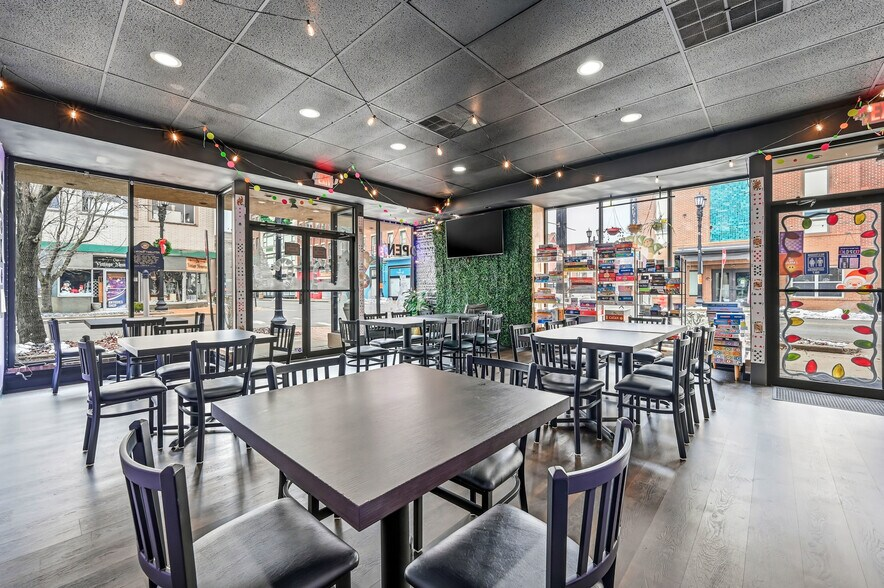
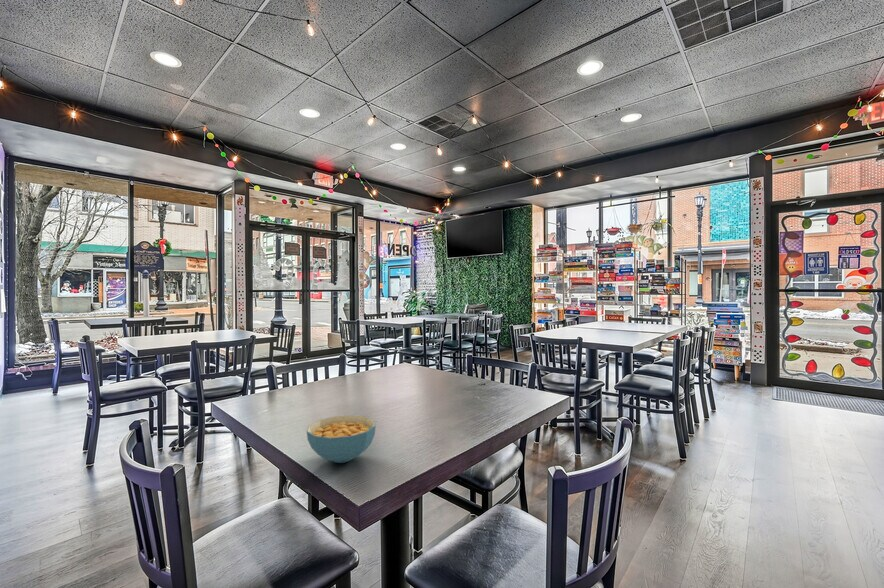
+ cereal bowl [306,414,377,464]
